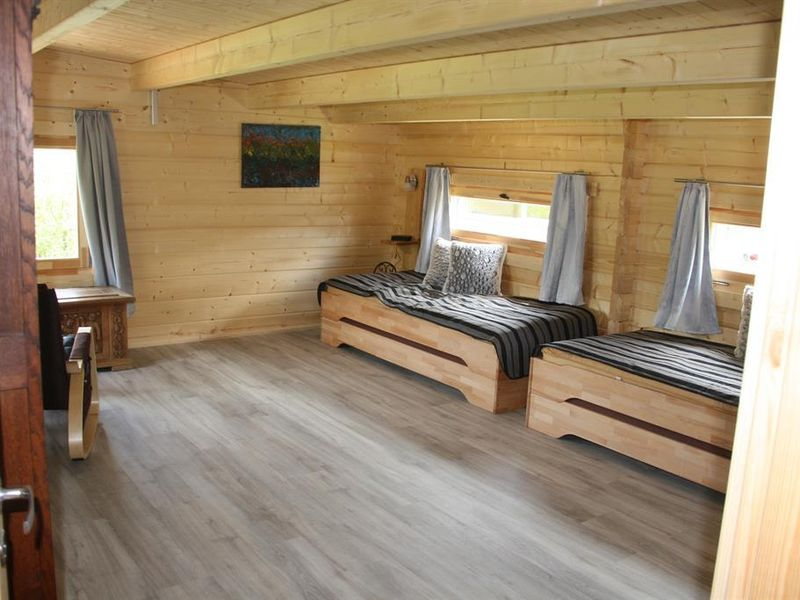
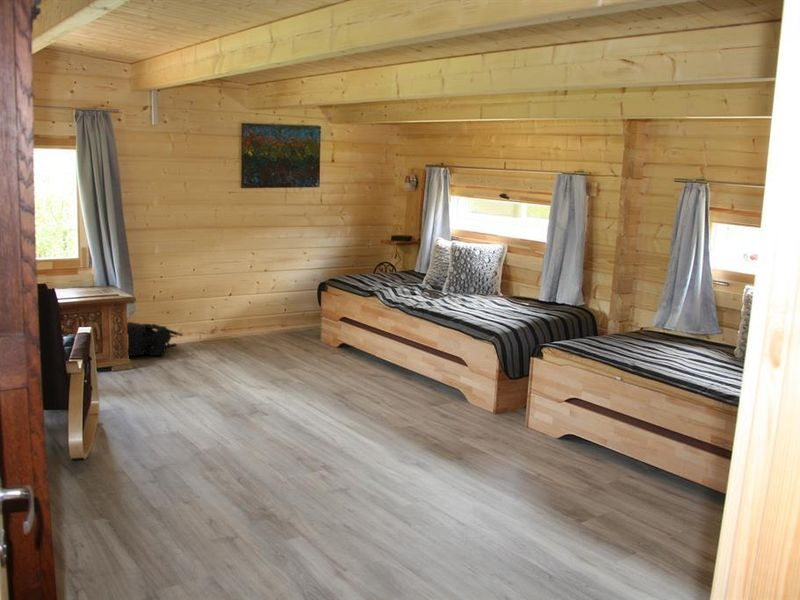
+ tactical helmet [126,321,183,357]
